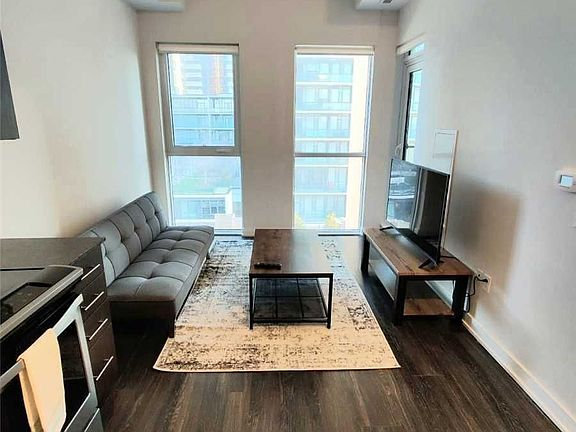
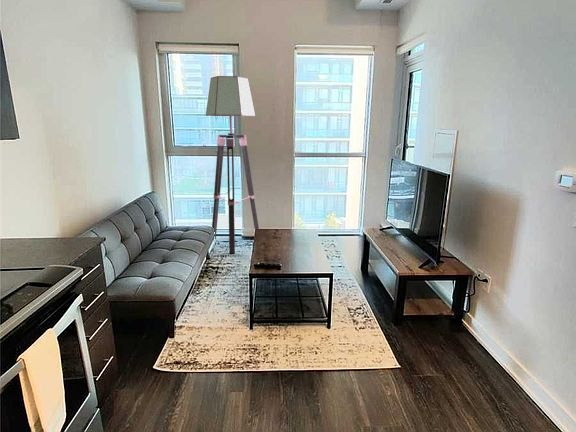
+ floor lamp [205,75,260,254]
